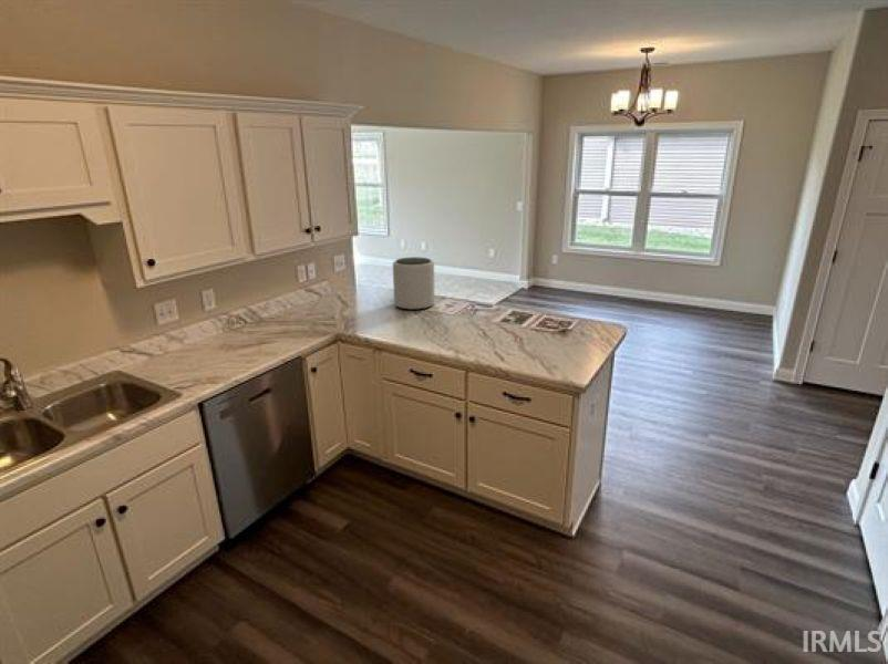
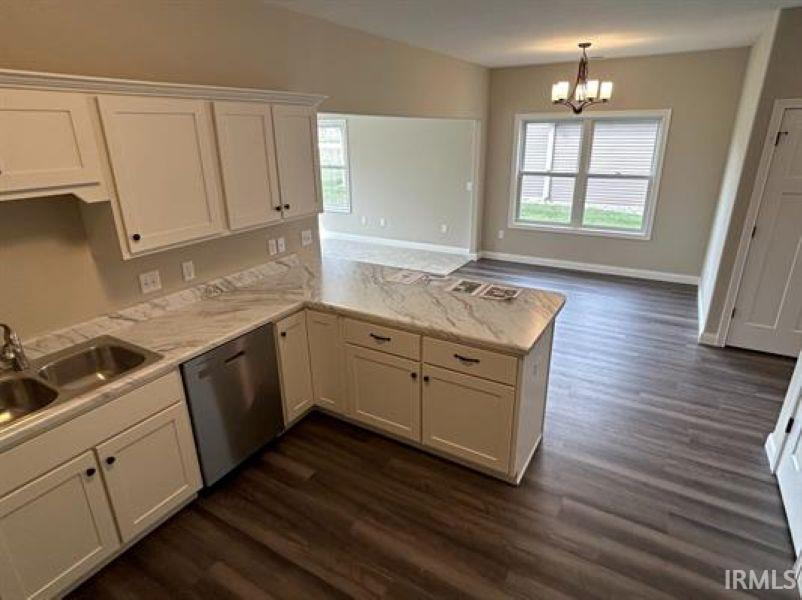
- plant pot [392,256,436,311]
